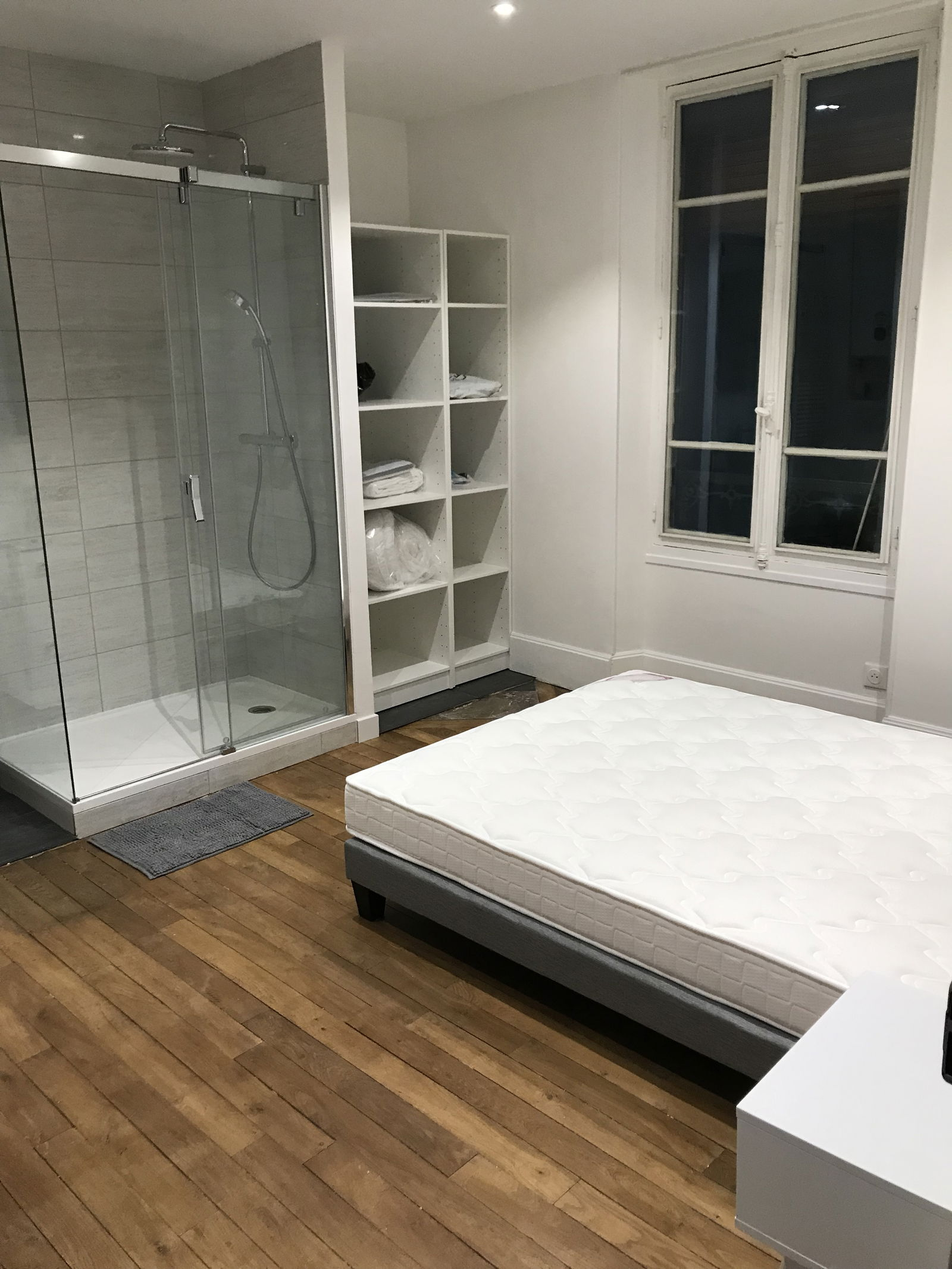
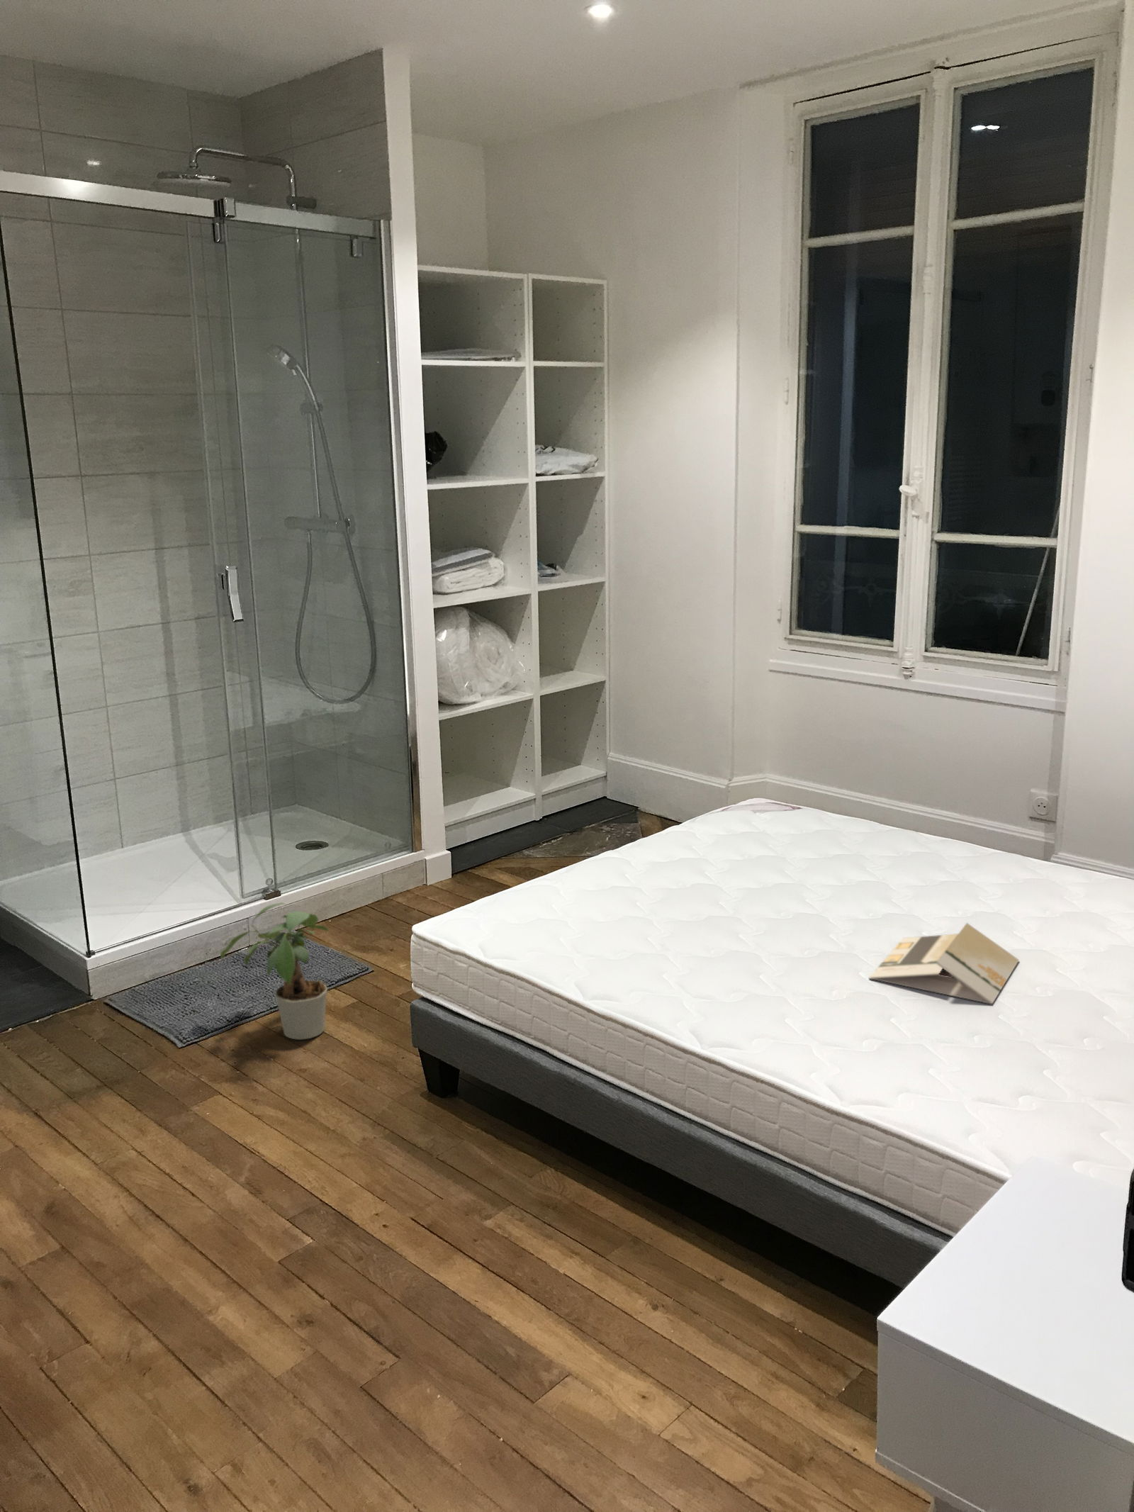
+ potted plant [219,902,330,1040]
+ brochure [868,922,1020,1006]
